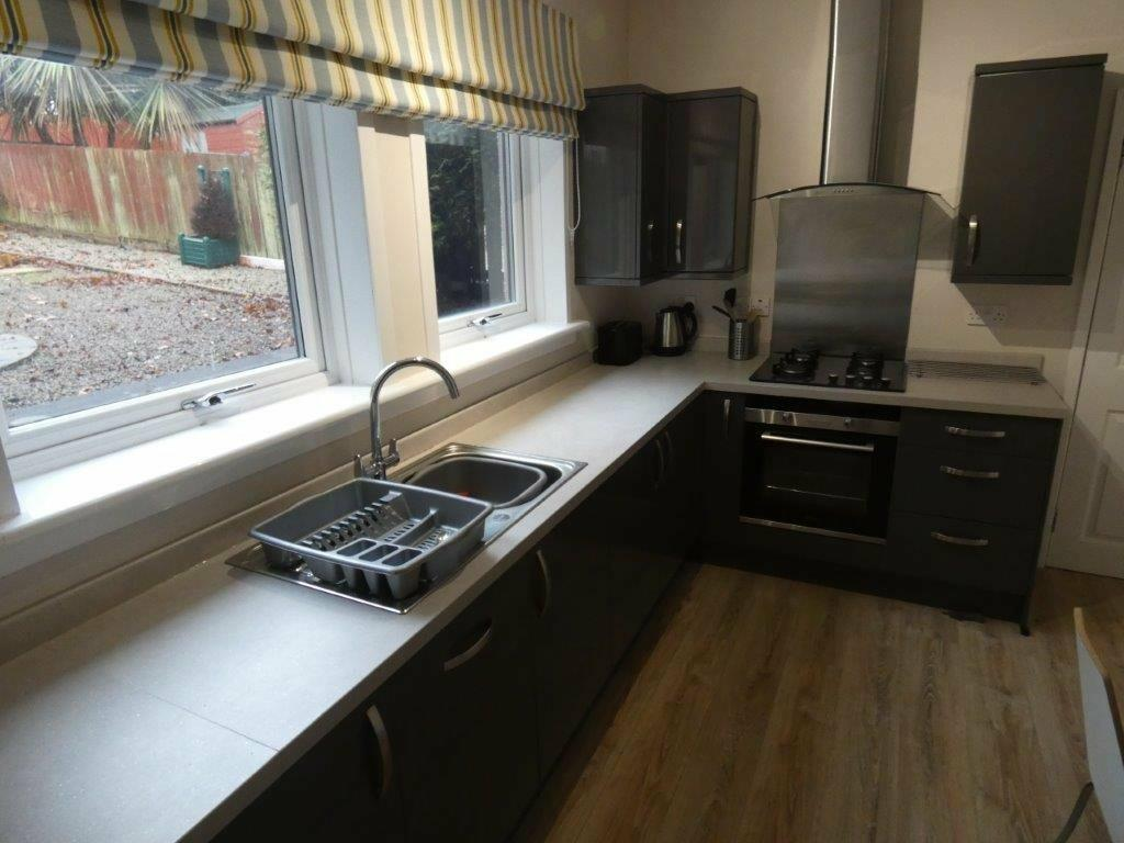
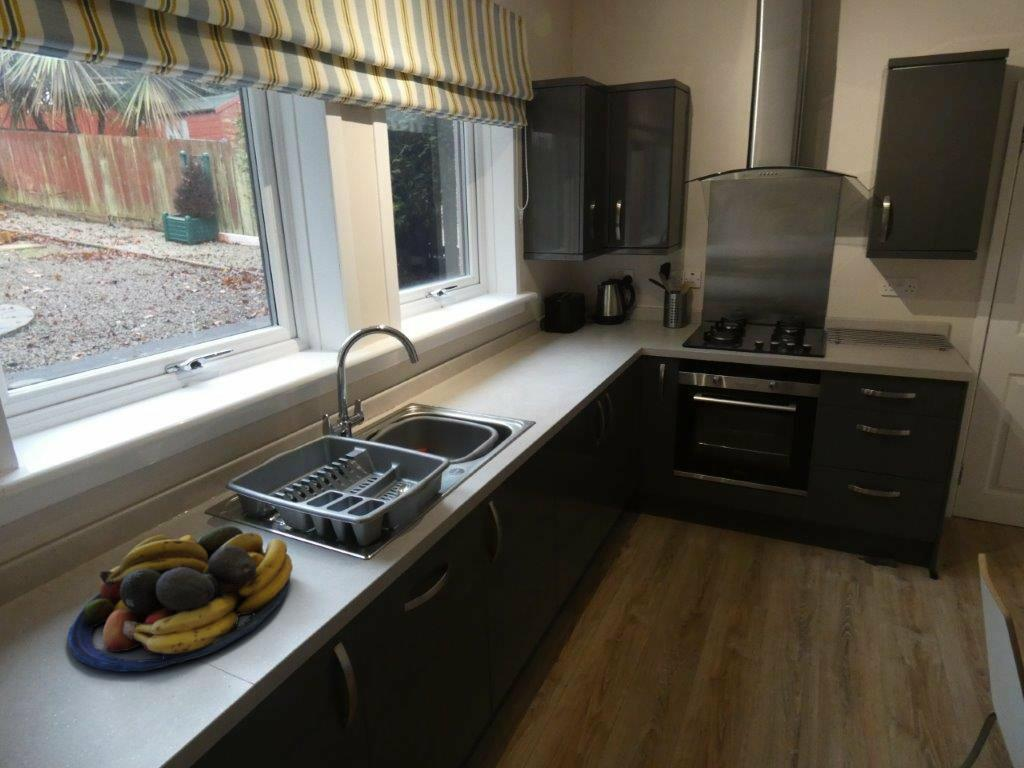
+ fruit bowl [67,525,294,673]
